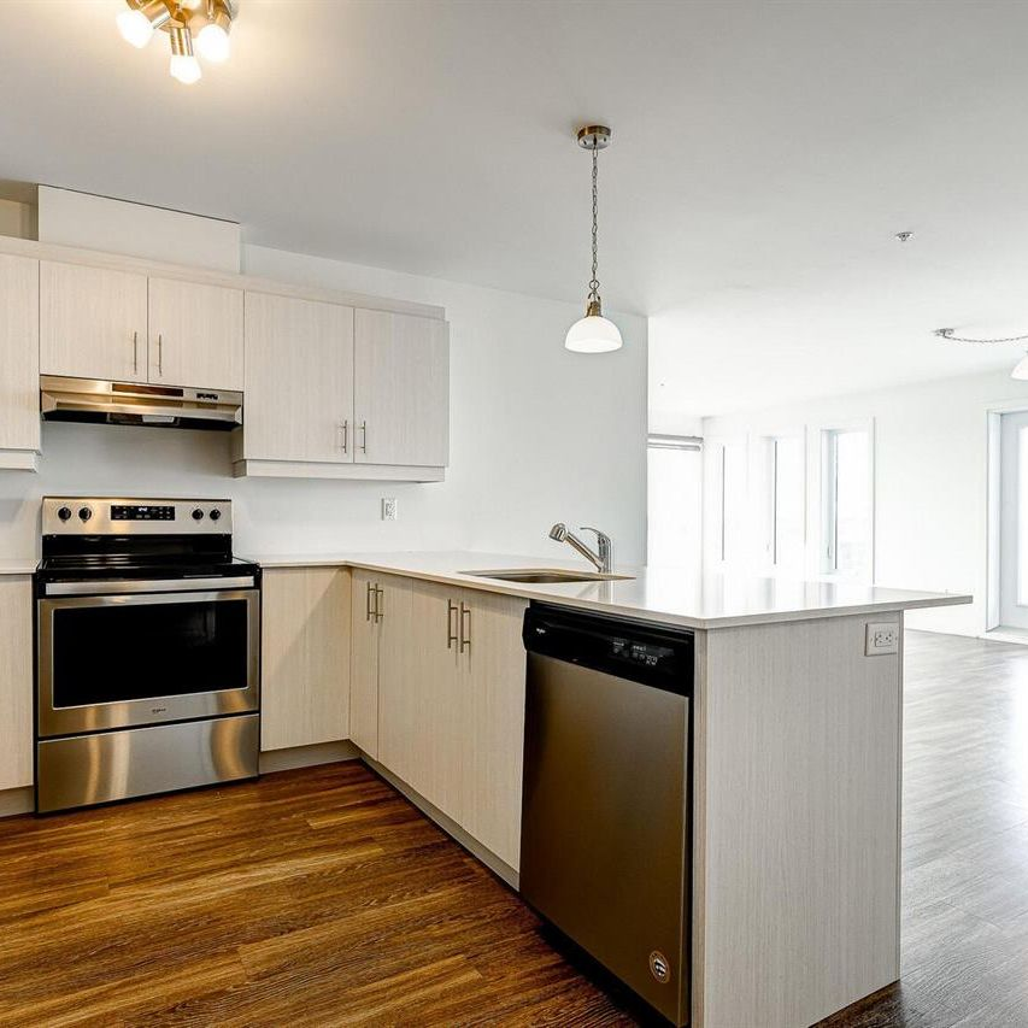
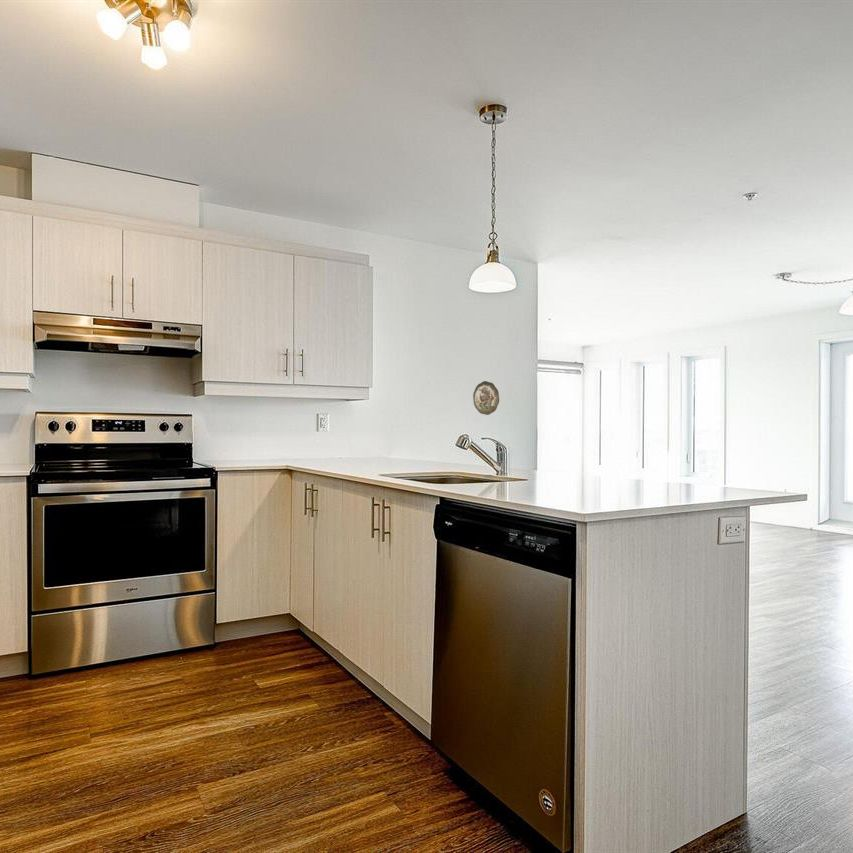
+ decorative plate [472,380,500,416]
